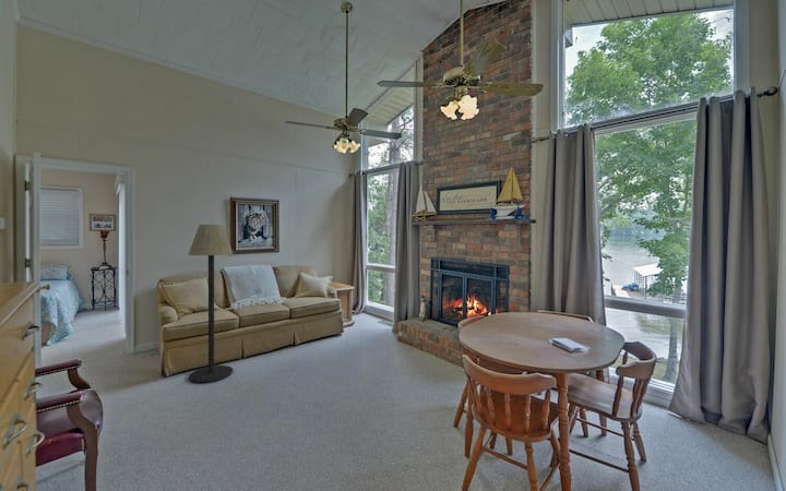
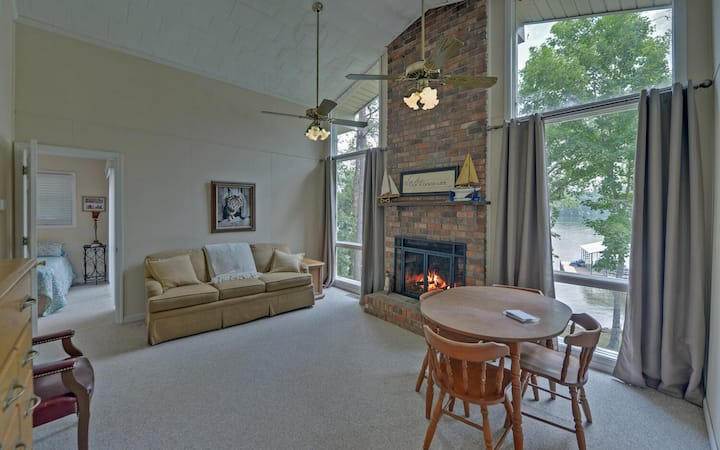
- floor lamp [187,224,234,384]
